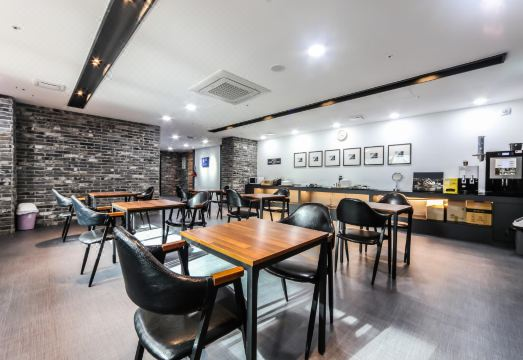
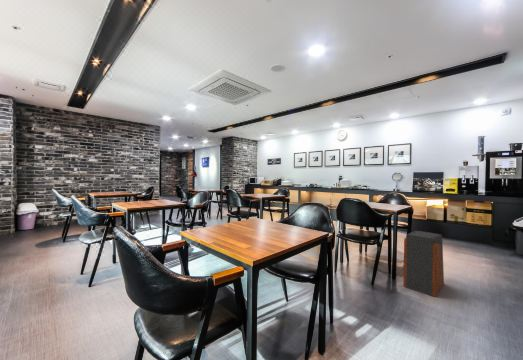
+ speaker [402,230,445,298]
